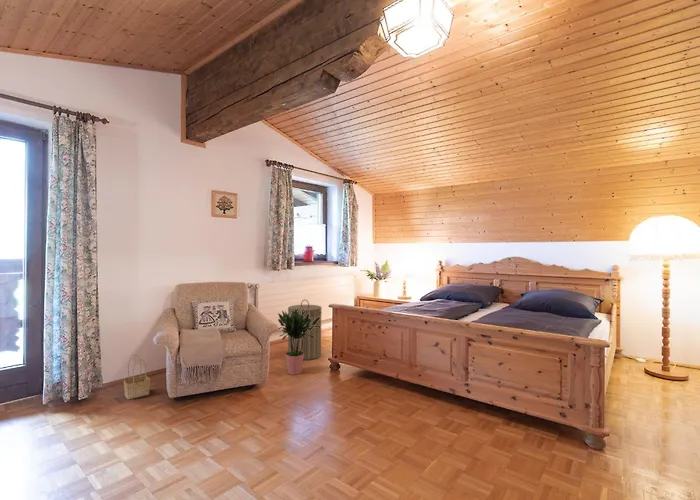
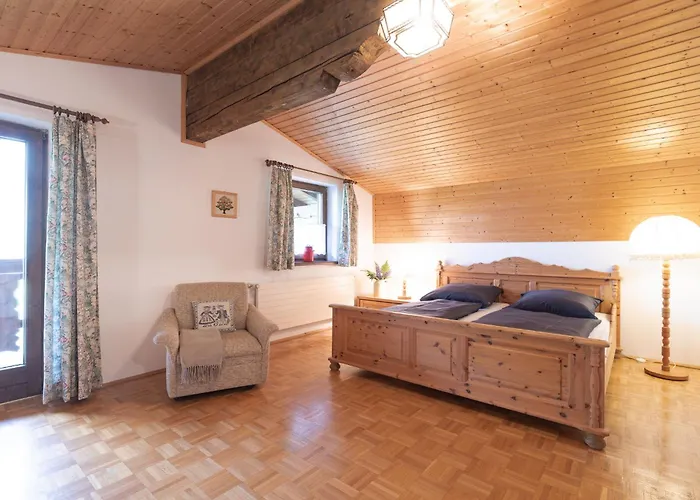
- potted plant [277,308,320,376]
- laundry hamper [287,298,323,361]
- basket [123,354,151,400]
